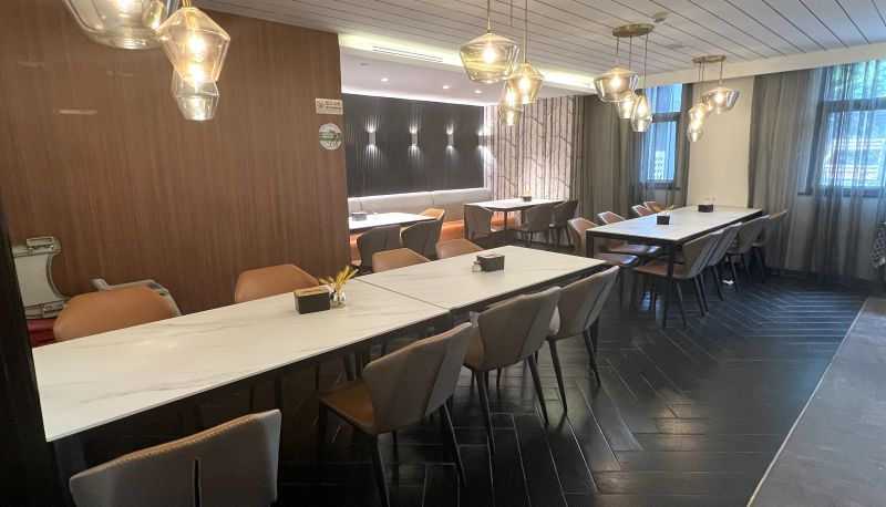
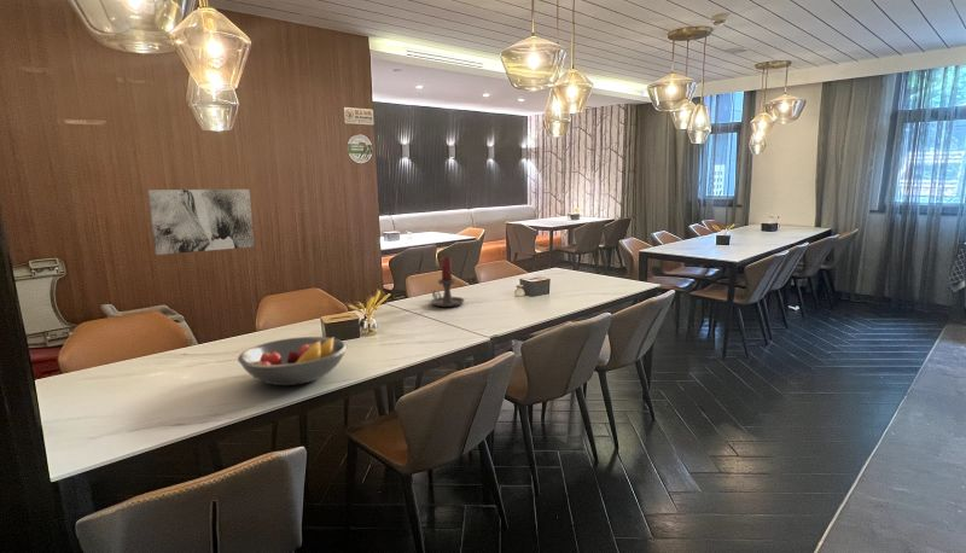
+ fruit bowl [237,336,348,386]
+ candle holder [430,256,465,308]
+ wall art [146,188,256,256]
